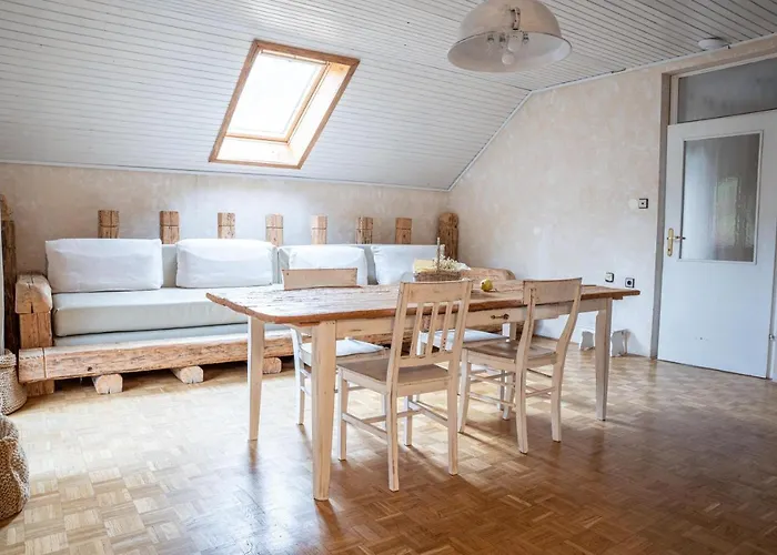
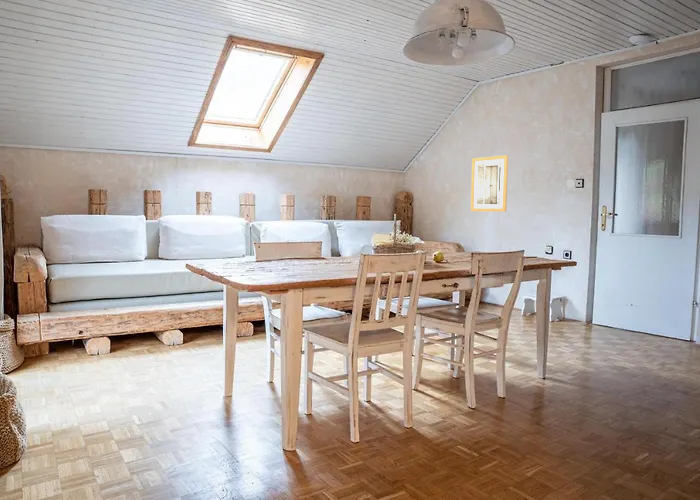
+ wall art [470,154,509,213]
